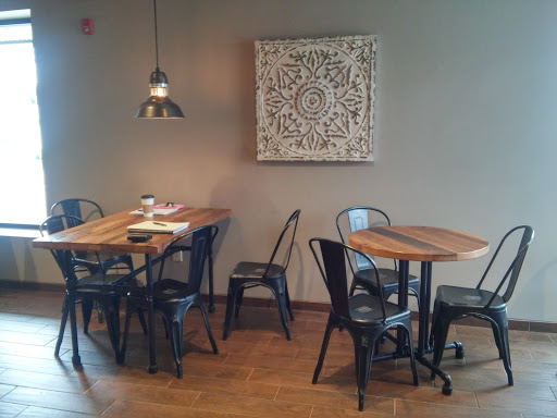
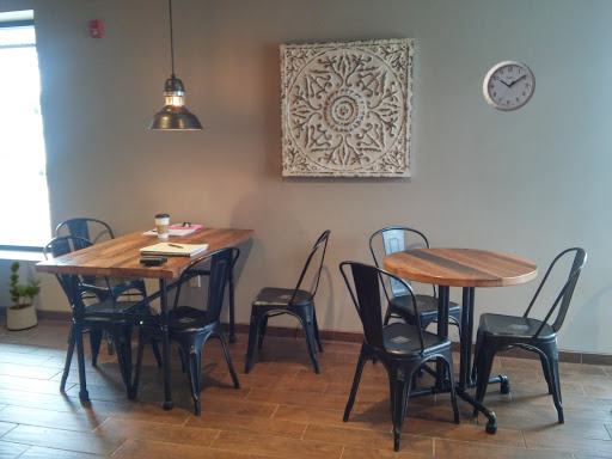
+ potted plant [5,261,43,331]
+ wall clock [482,60,537,112]
